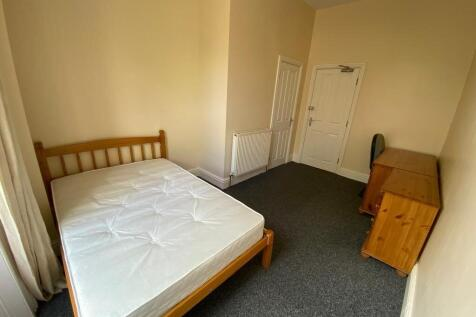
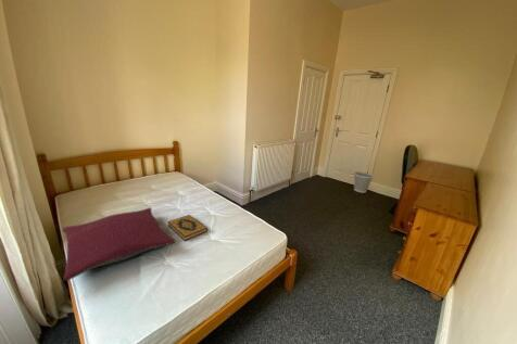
+ wastebasket [353,170,375,194]
+ pillow [62,207,176,282]
+ hardback book [166,214,209,242]
